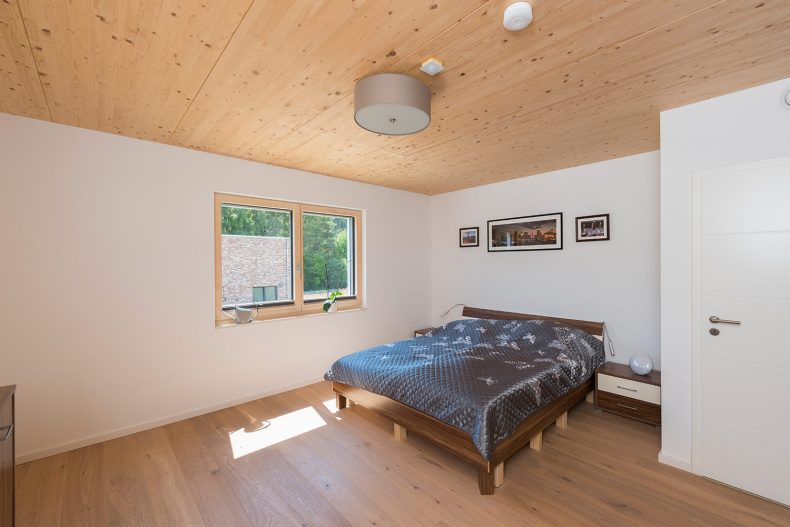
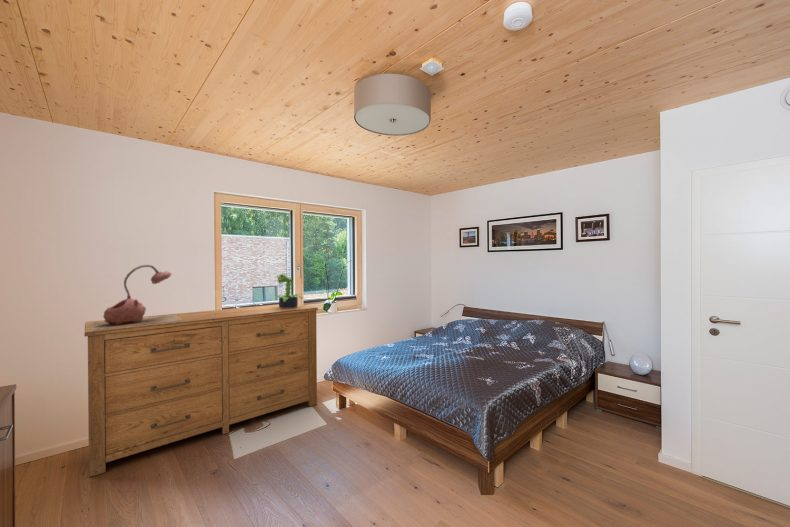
+ dresser [83,303,319,478]
+ potted plant [269,272,305,308]
+ table lamp [92,264,182,331]
